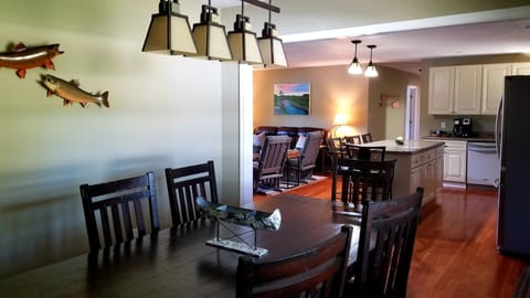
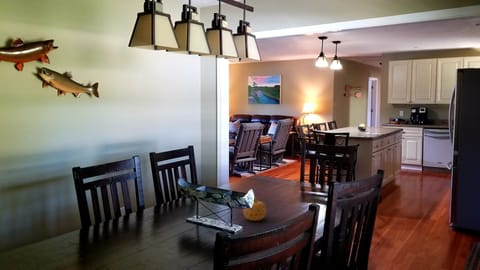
+ fruit [242,196,267,222]
